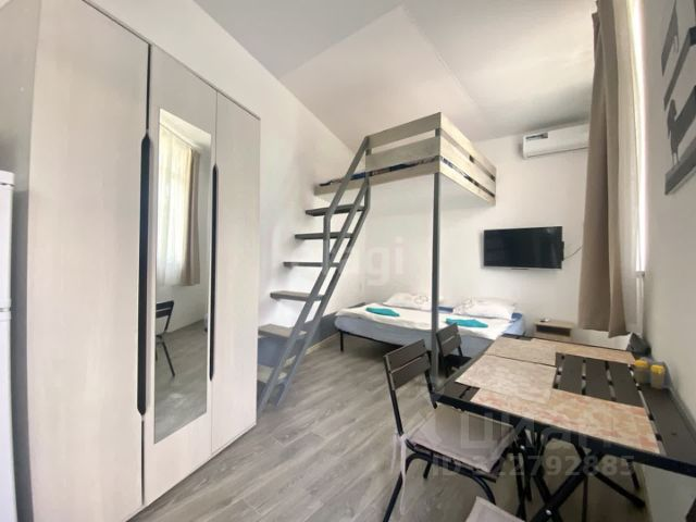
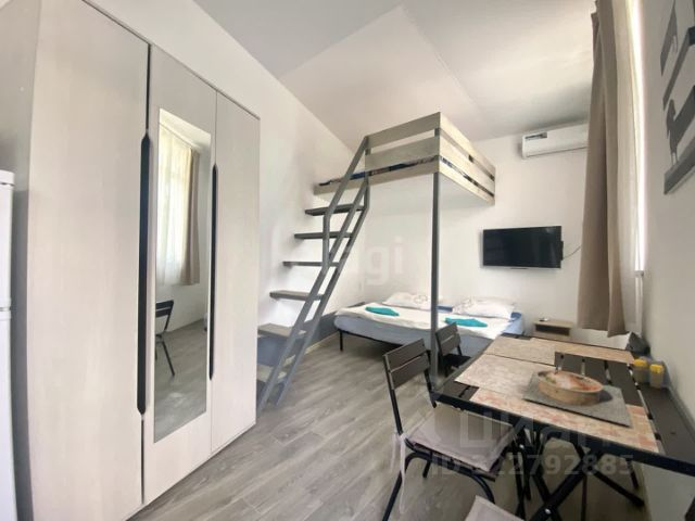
+ bowl [523,369,633,428]
